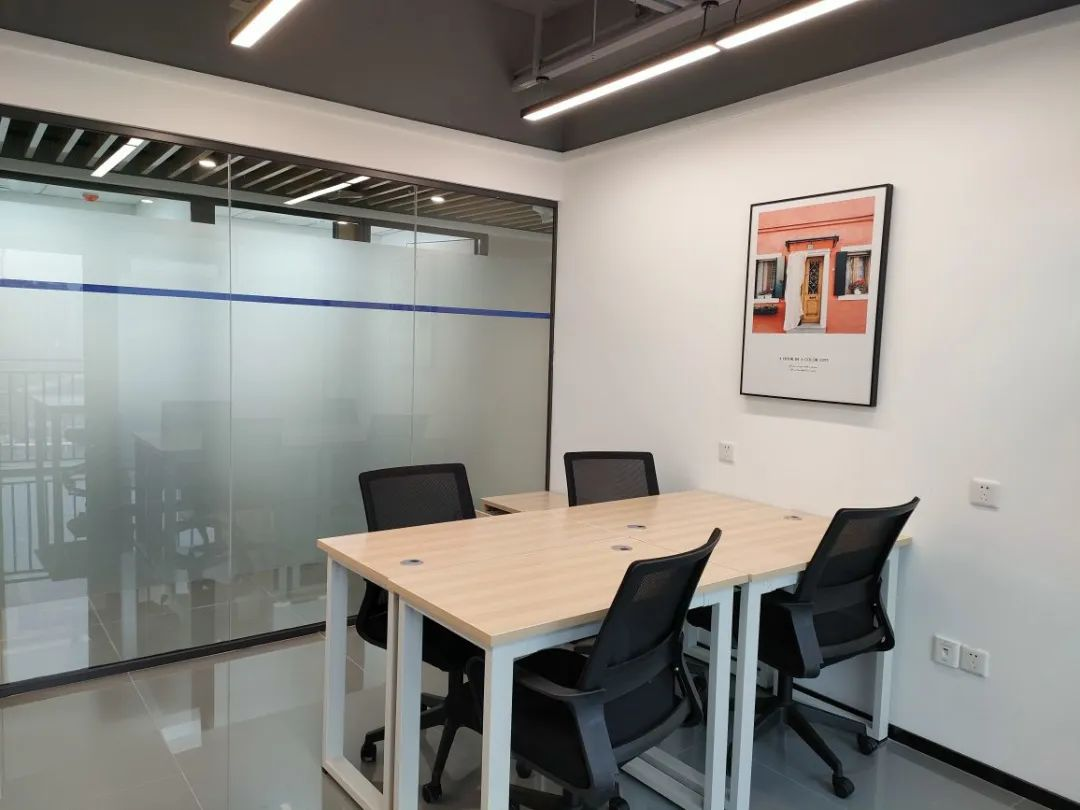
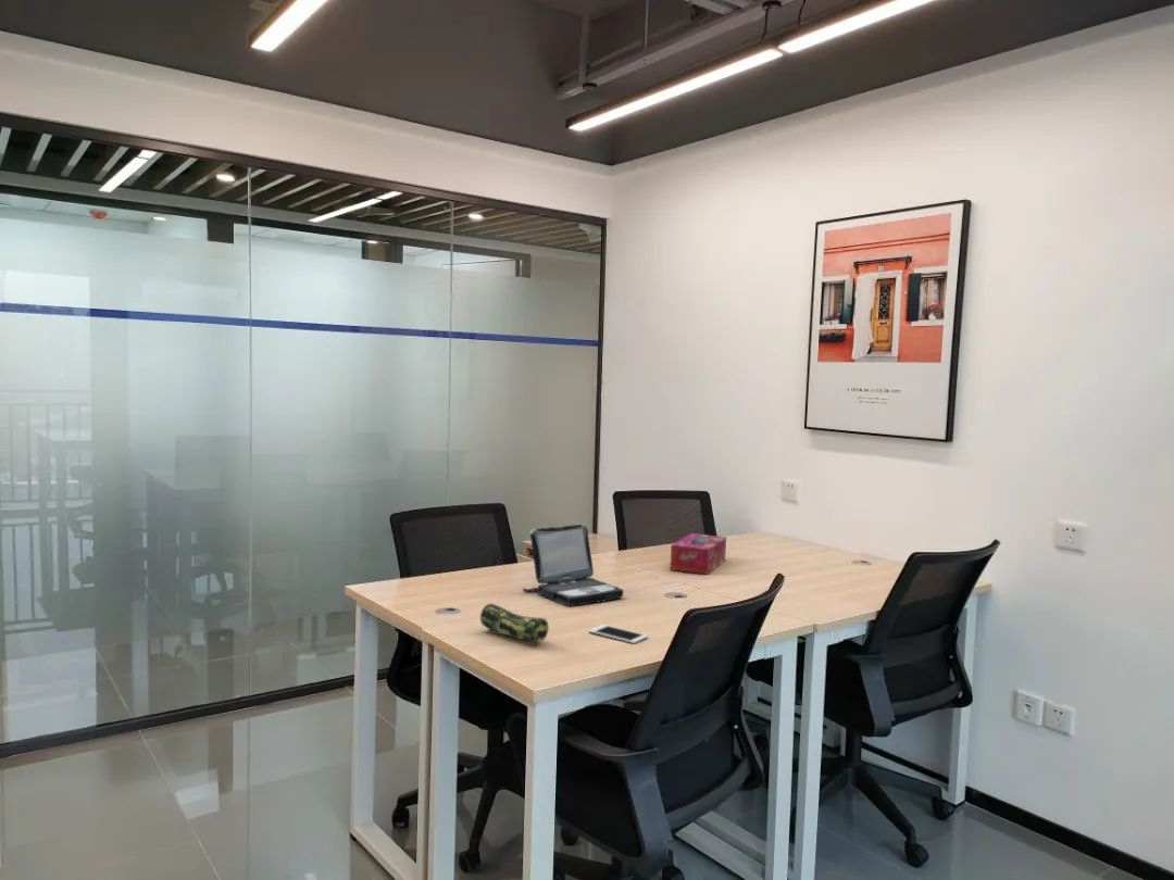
+ tissue box [669,532,727,576]
+ laptop [522,524,624,607]
+ cell phone [588,624,649,644]
+ pencil case [479,603,550,644]
